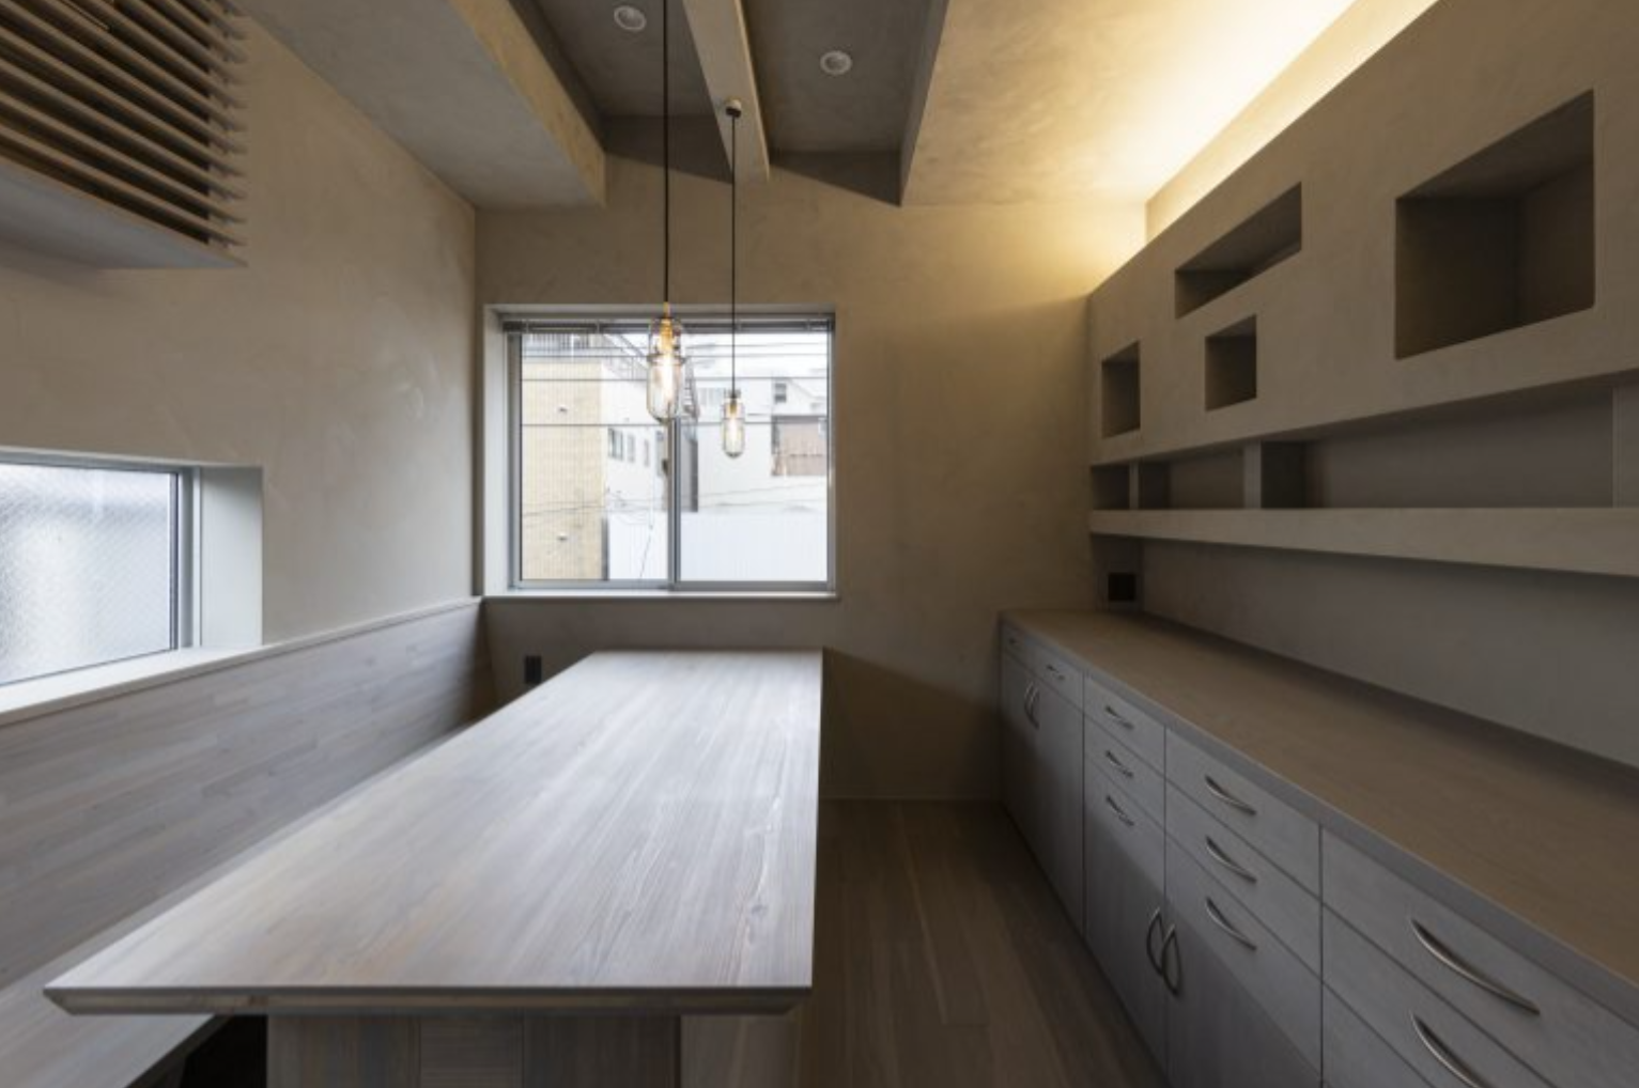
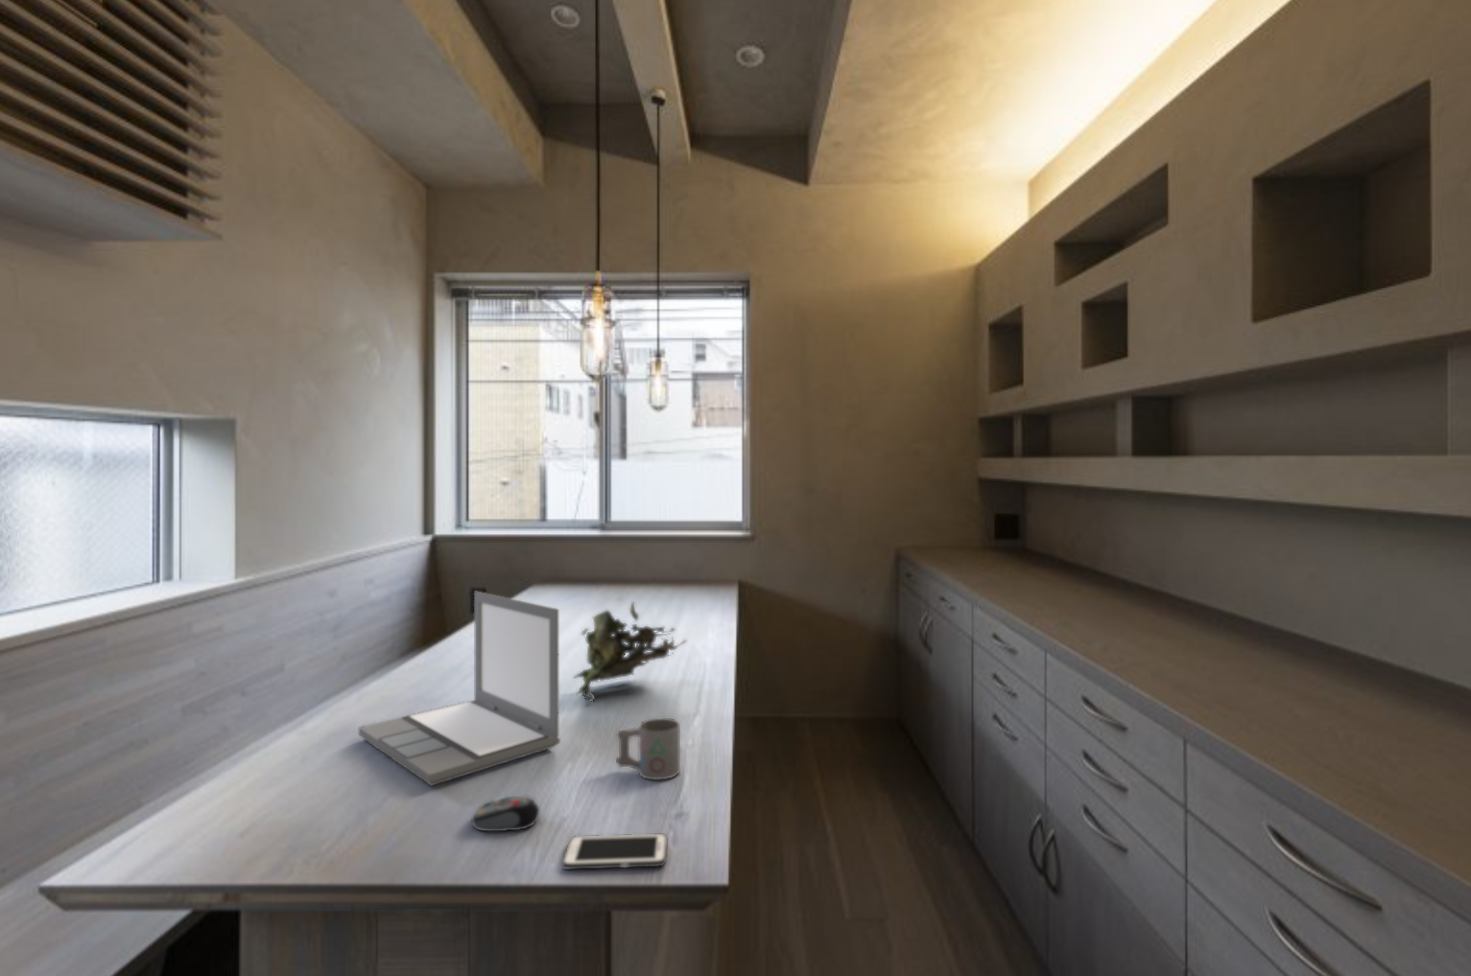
+ computer mouse [471,794,542,832]
+ cell phone [561,833,668,870]
+ mug [615,717,681,780]
+ plant [572,601,688,703]
+ laptop [357,590,561,788]
